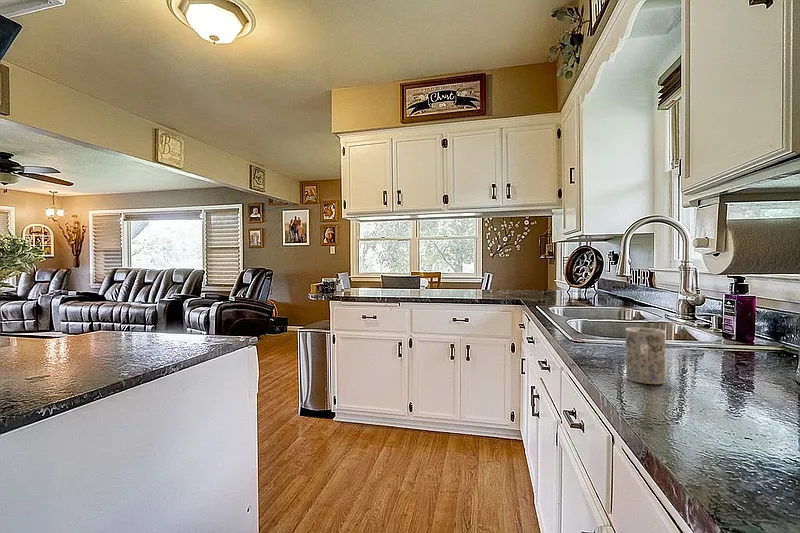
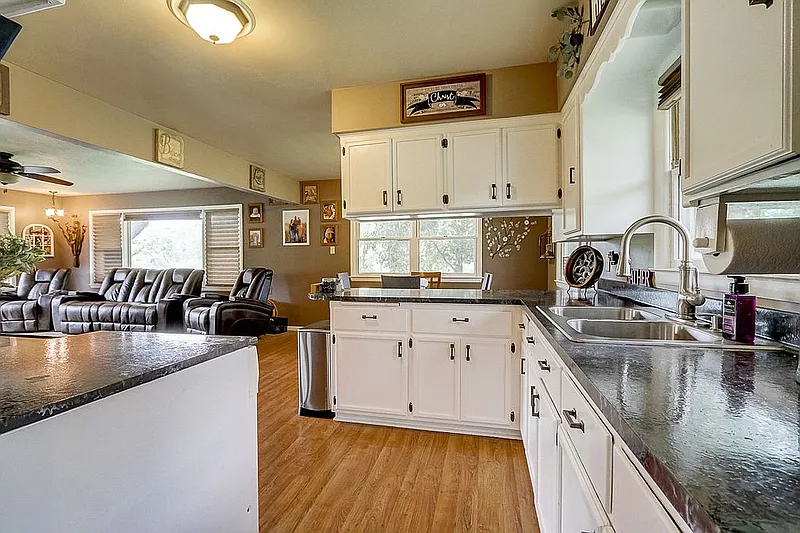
- mug [624,326,666,385]
